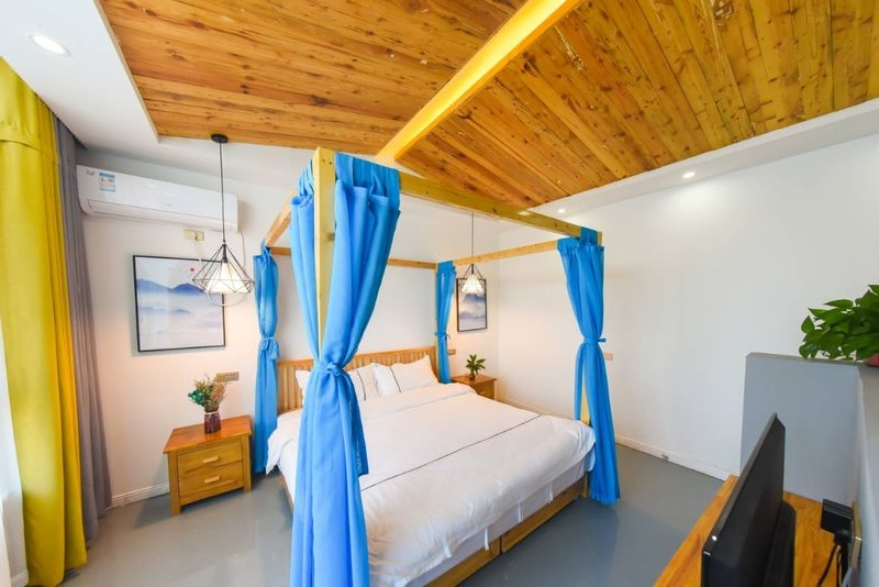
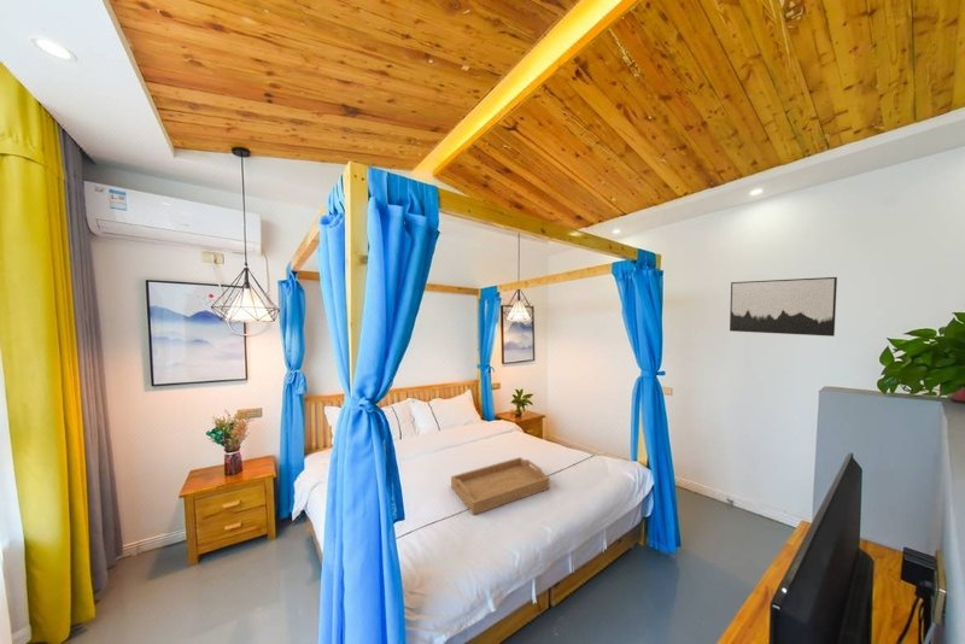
+ wall art [729,276,838,338]
+ serving tray [450,456,551,516]
